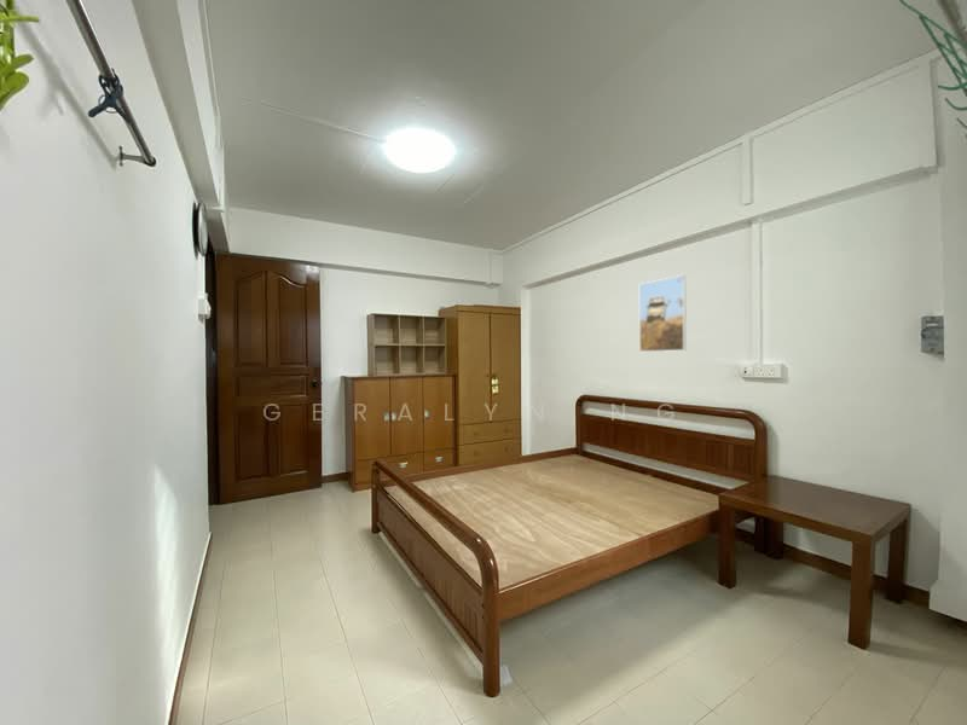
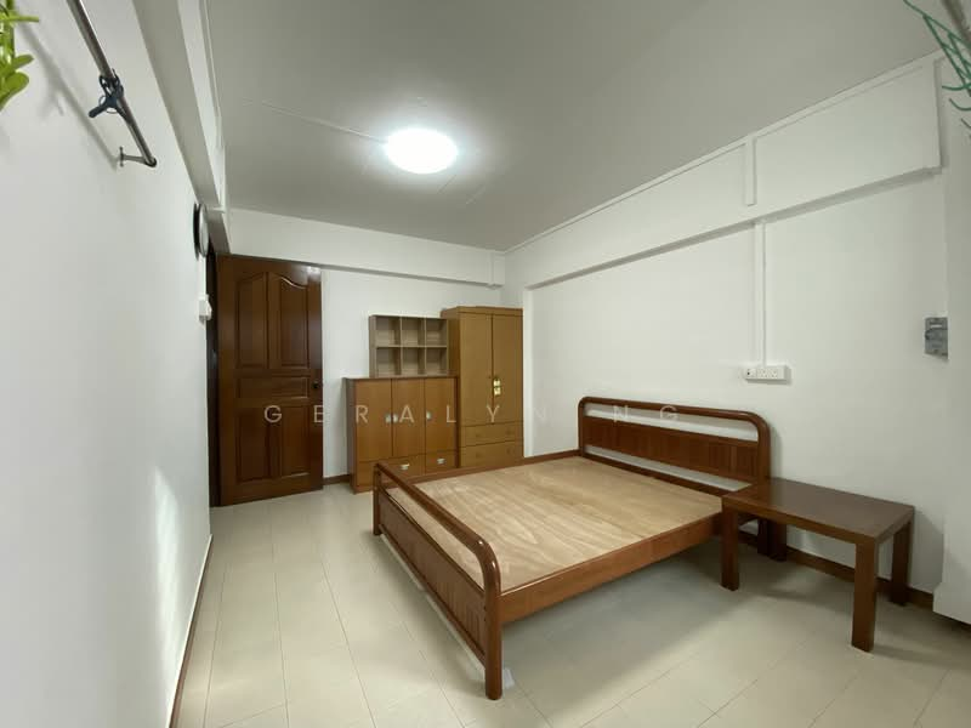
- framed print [638,274,688,353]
